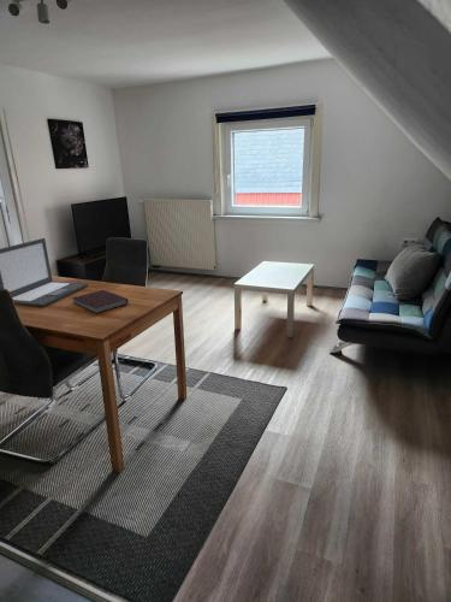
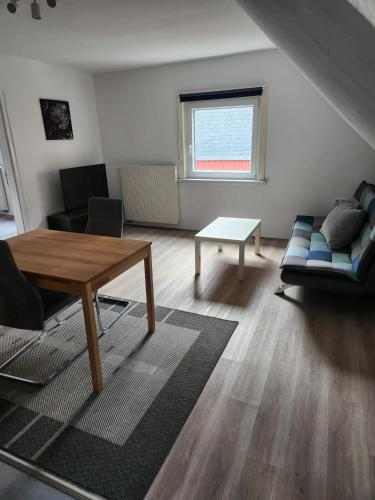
- notebook [71,289,129,314]
- laptop [0,237,89,308]
